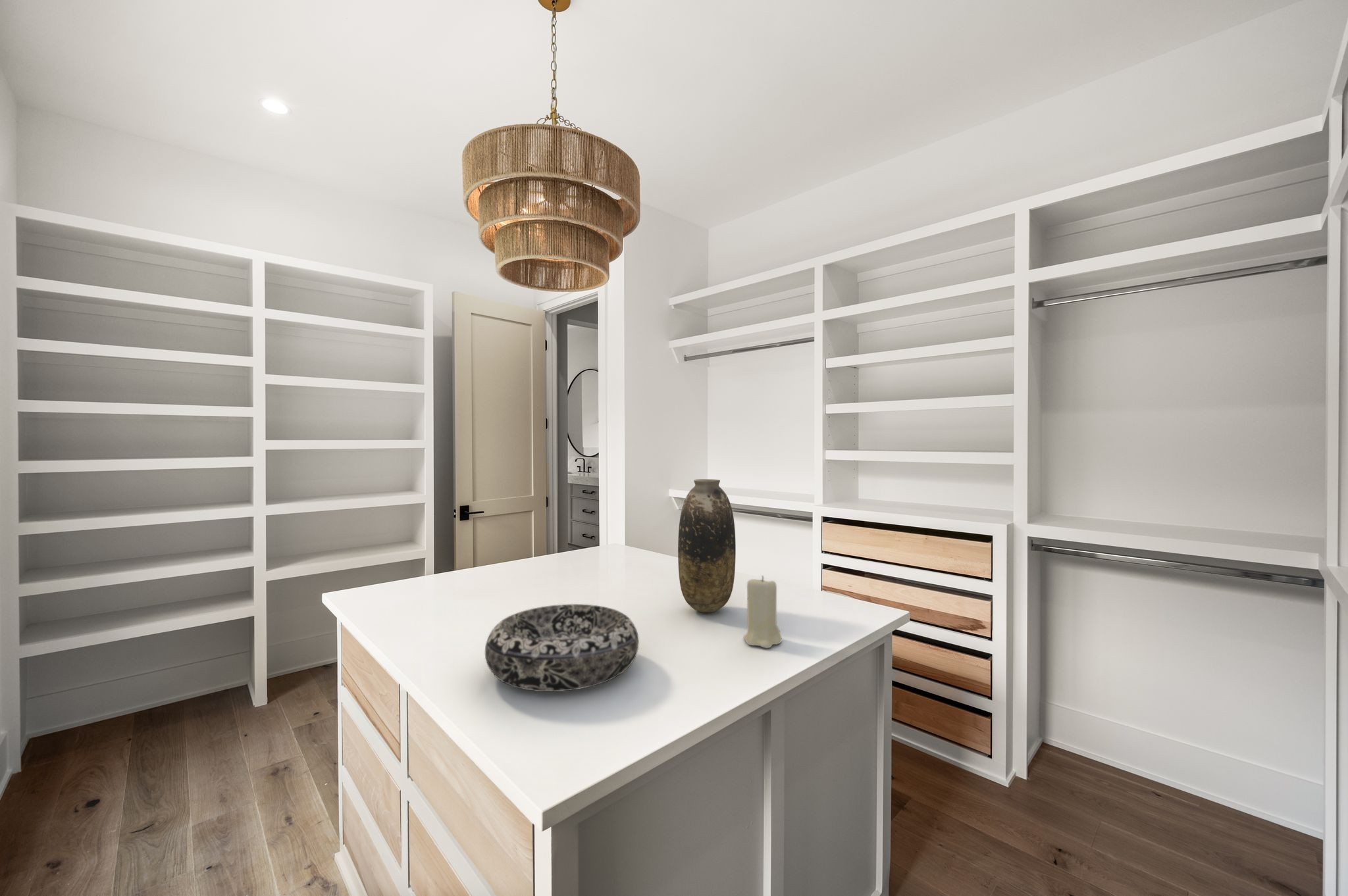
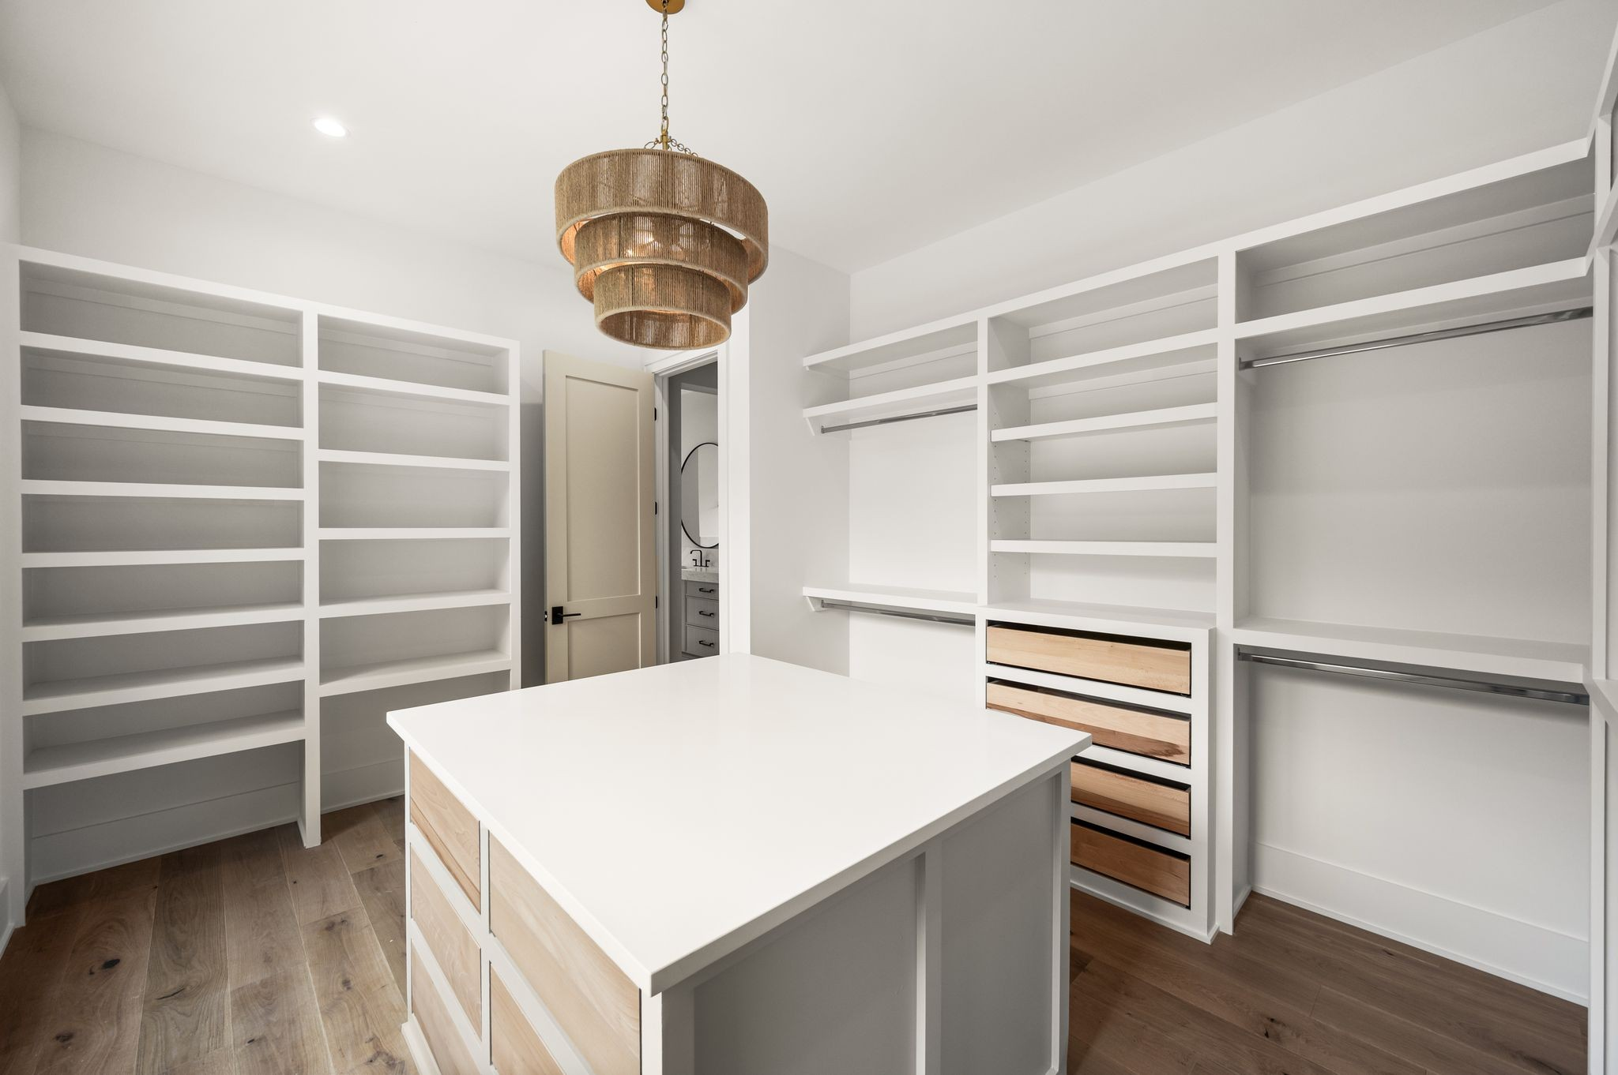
- vase [677,479,737,613]
- decorative bowl [484,603,640,692]
- candle [742,575,783,649]
